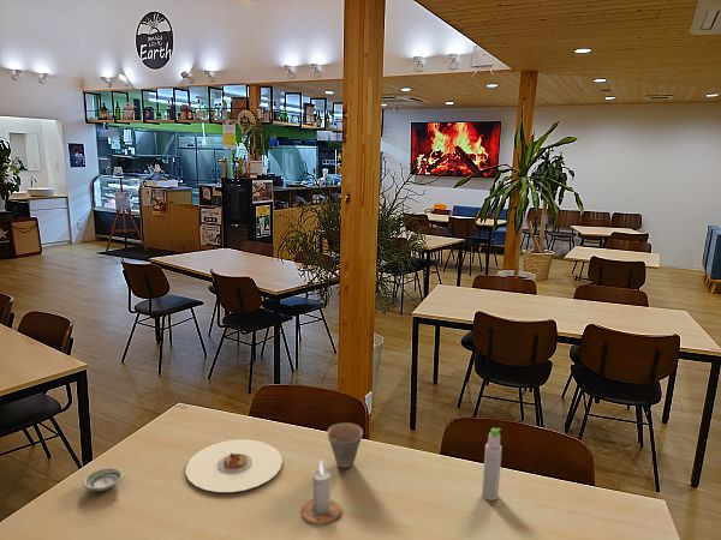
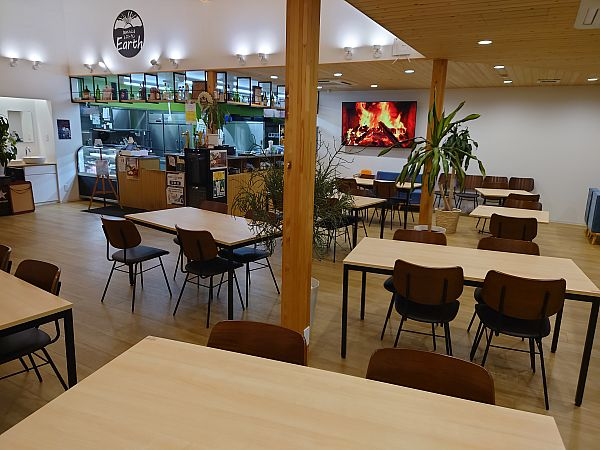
- bottle [481,427,503,502]
- candle [300,458,342,526]
- plate [185,438,284,493]
- cup [326,421,364,469]
- saucer [82,467,124,492]
